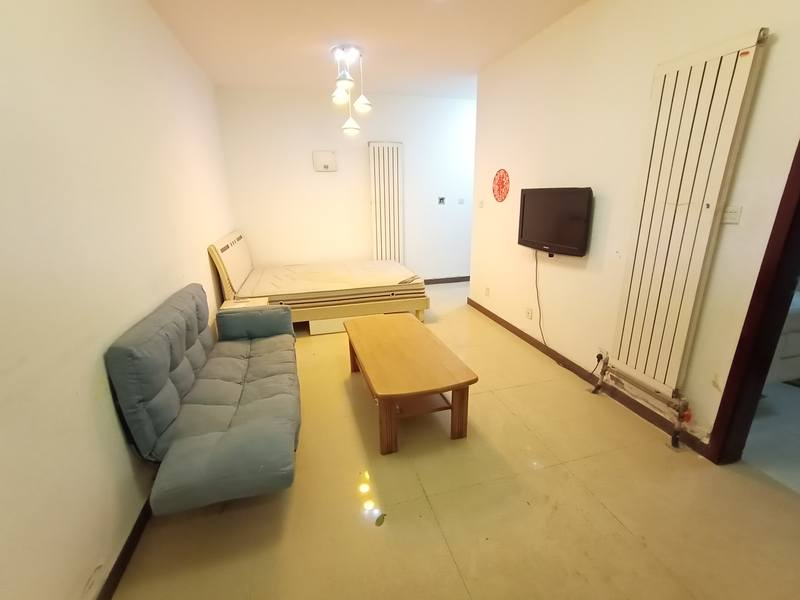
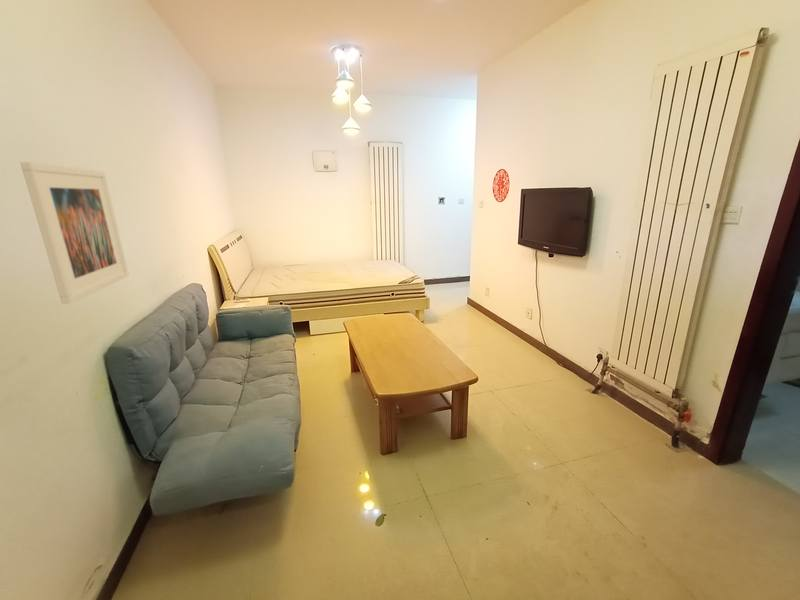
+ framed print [20,161,130,305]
